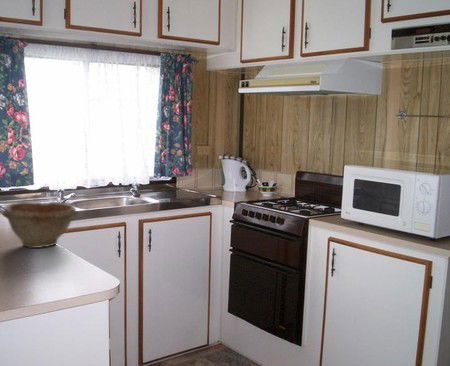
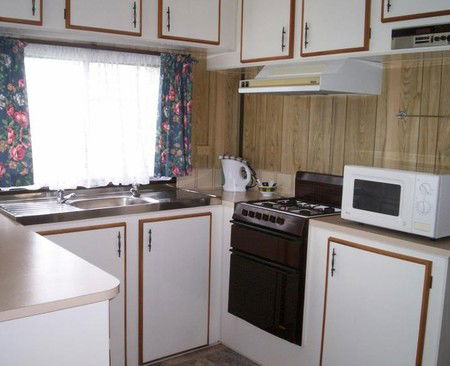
- bowl [2,201,78,249]
